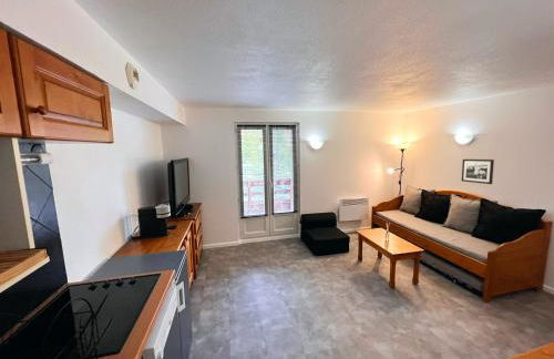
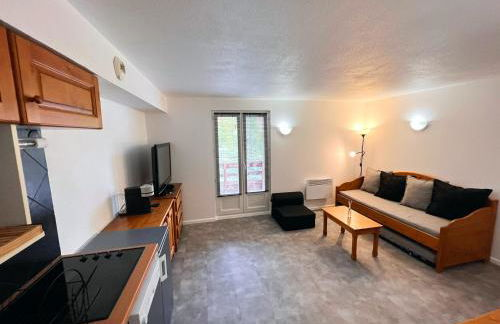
- picture frame [461,158,495,185]
